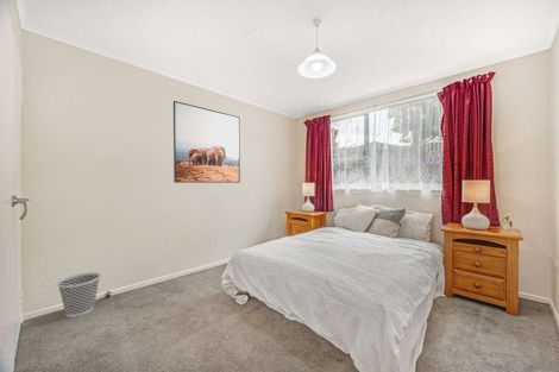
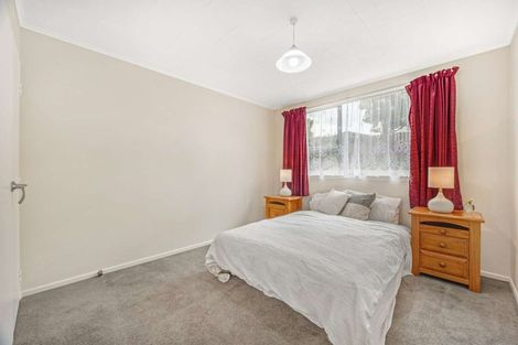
- wastebasket [56,271,102,319]
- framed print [172,100,241,184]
